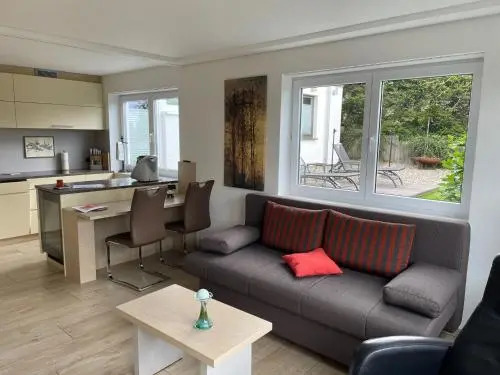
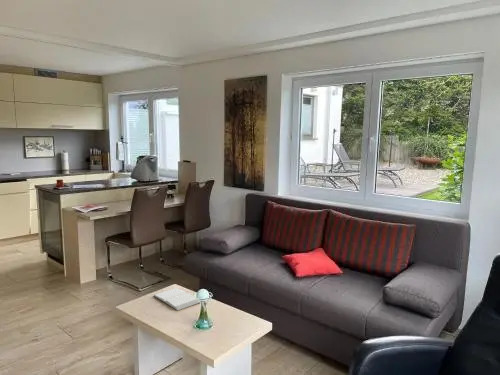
+ book [153,287,201,312]
